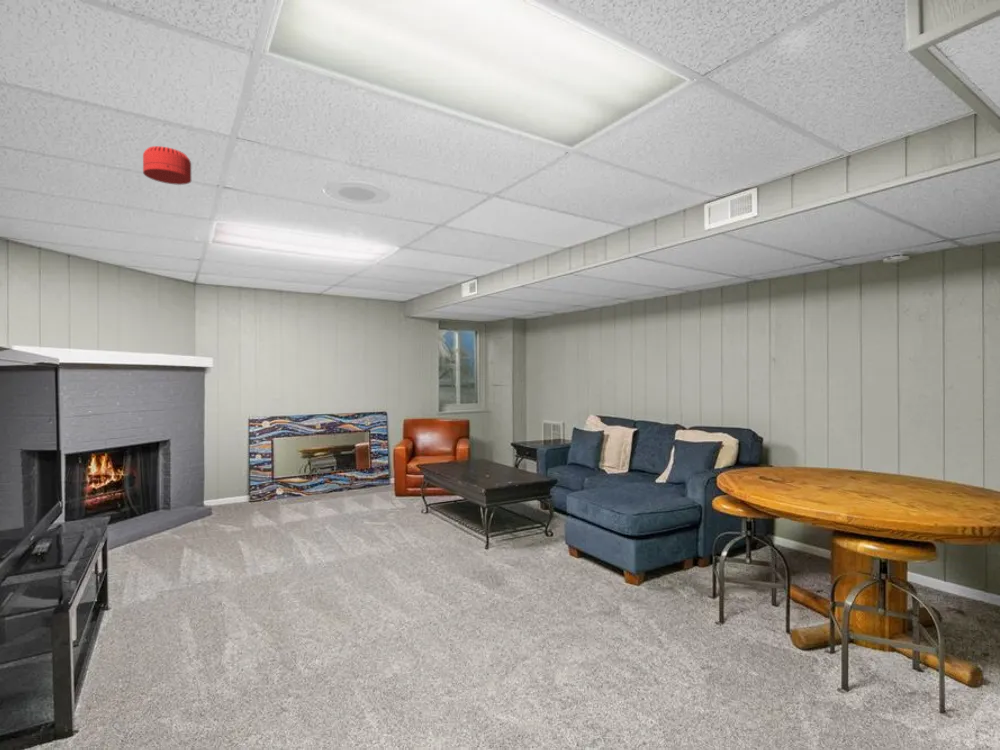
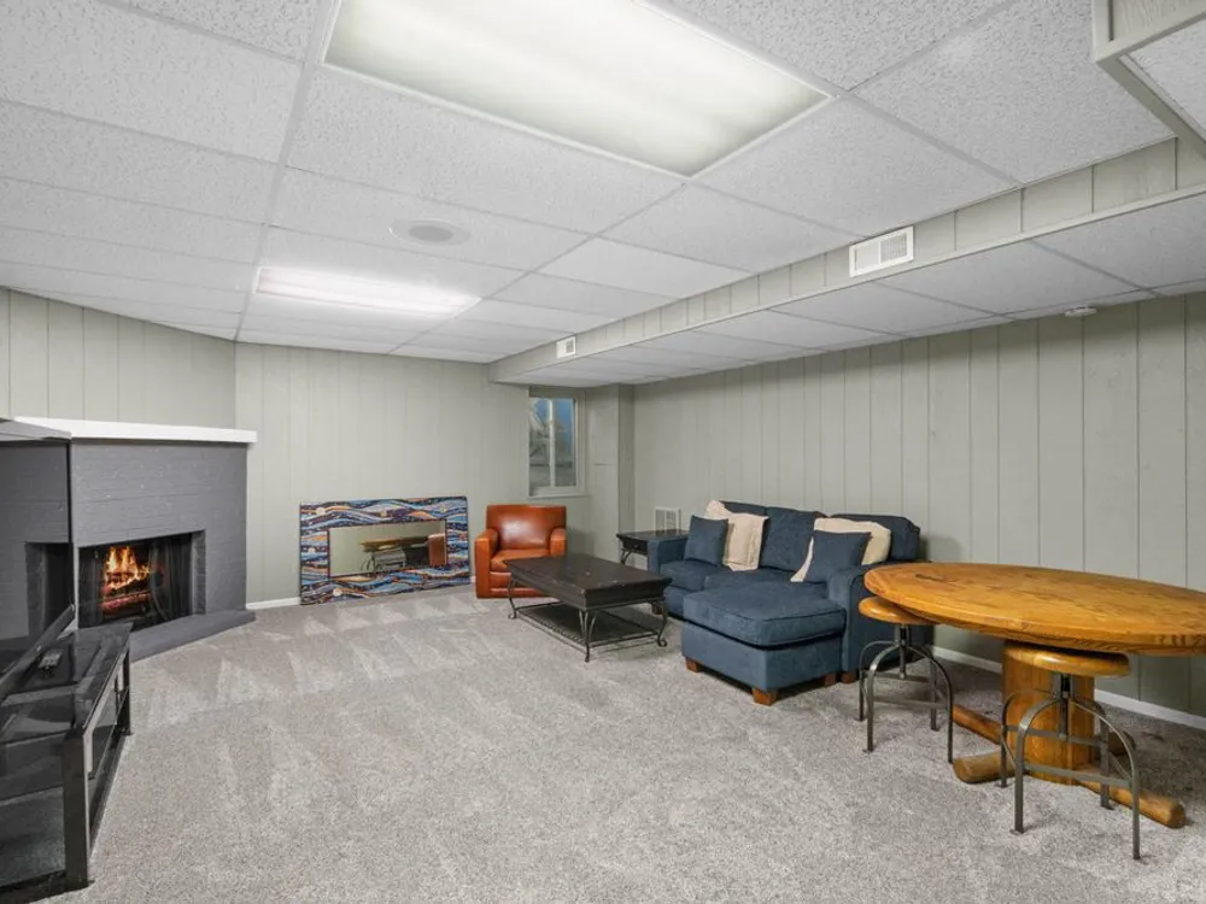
- smoke detector [142,145,192,186]
